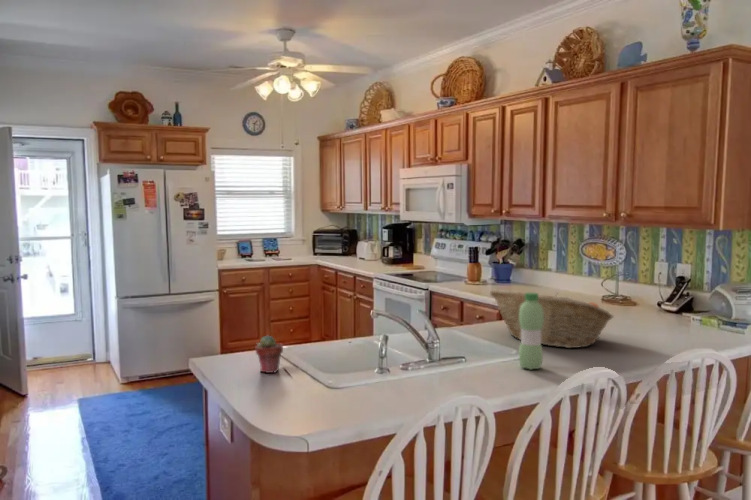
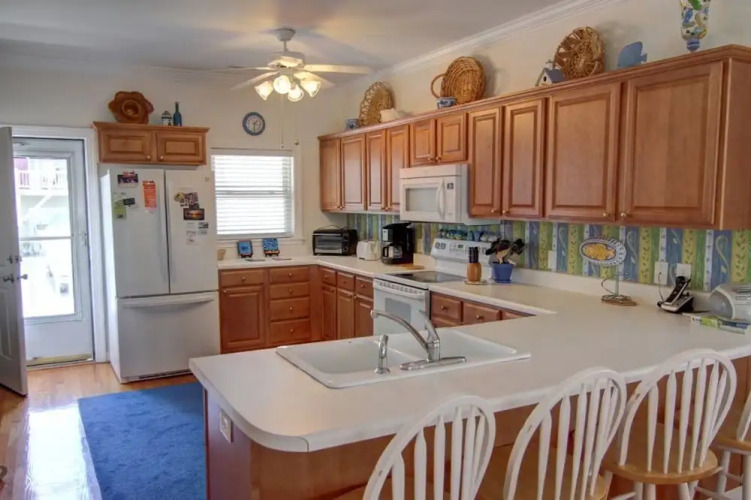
- water bottle [518,292,544,371]
- potted succulent [254,334,284,374]
- fruit basket [489,288,615,349]
